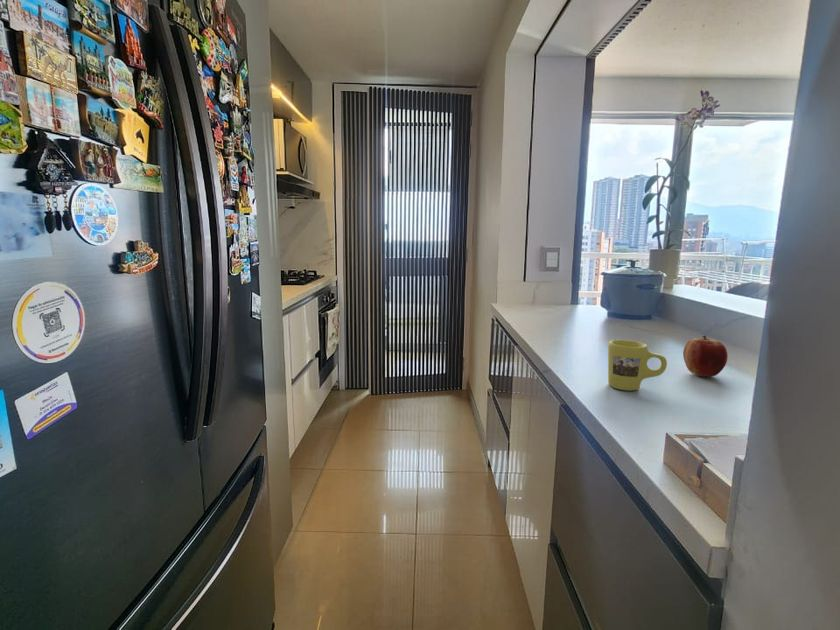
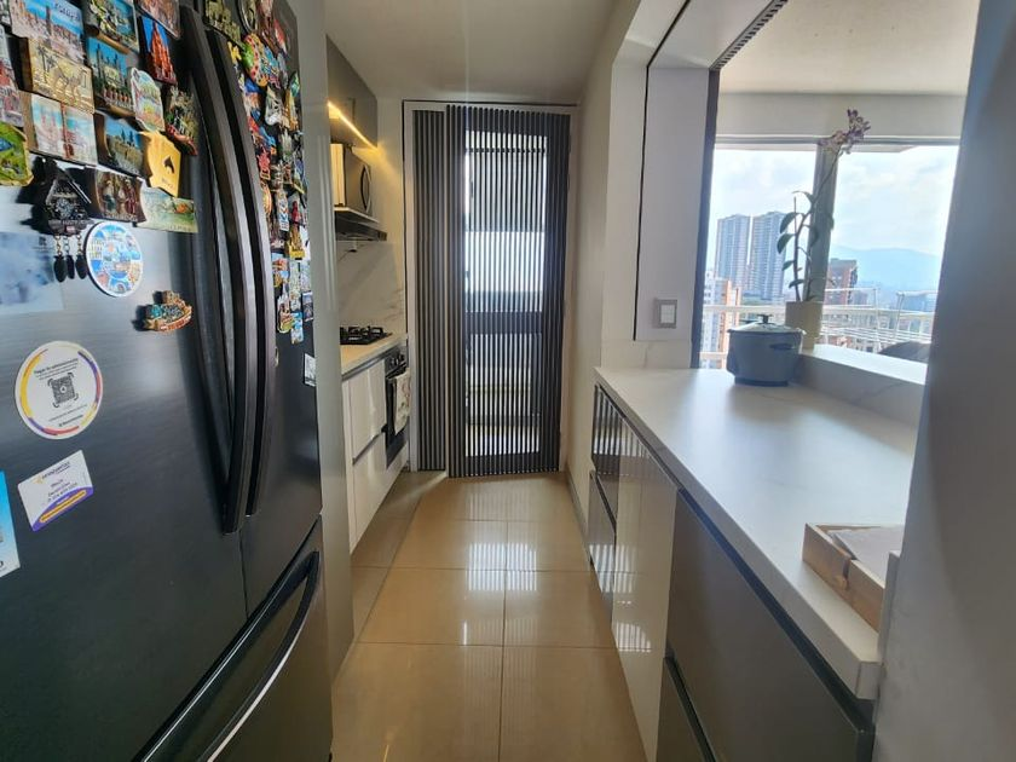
- apple [682,335,729,378]
- mug [607,339,668,391]
